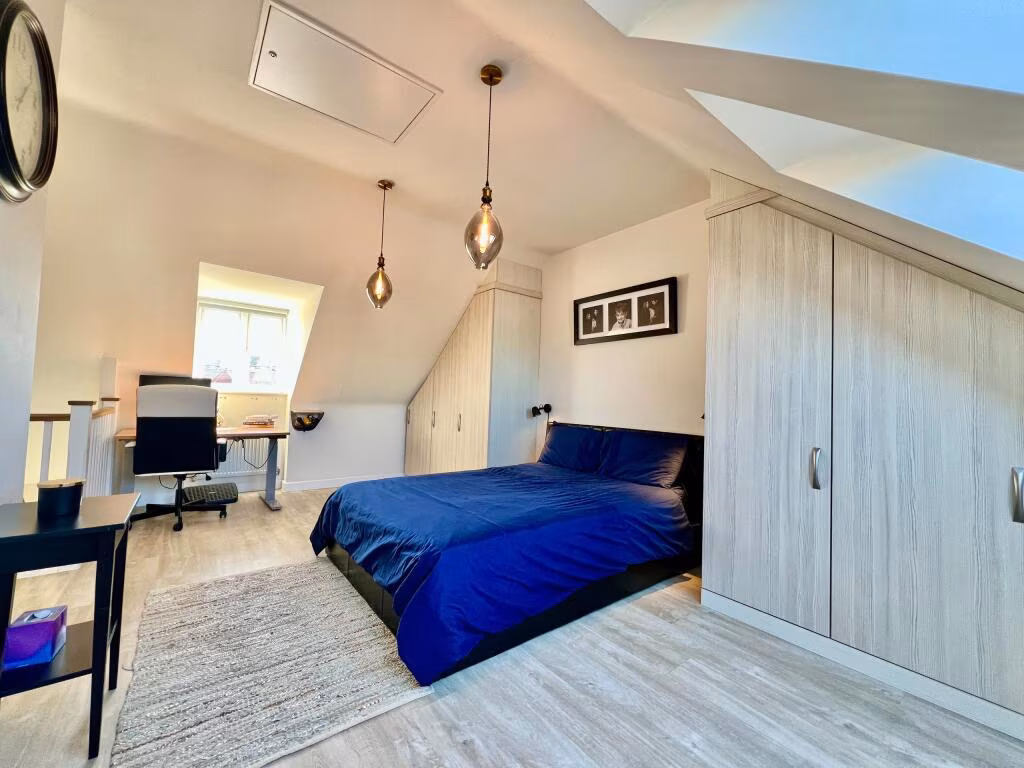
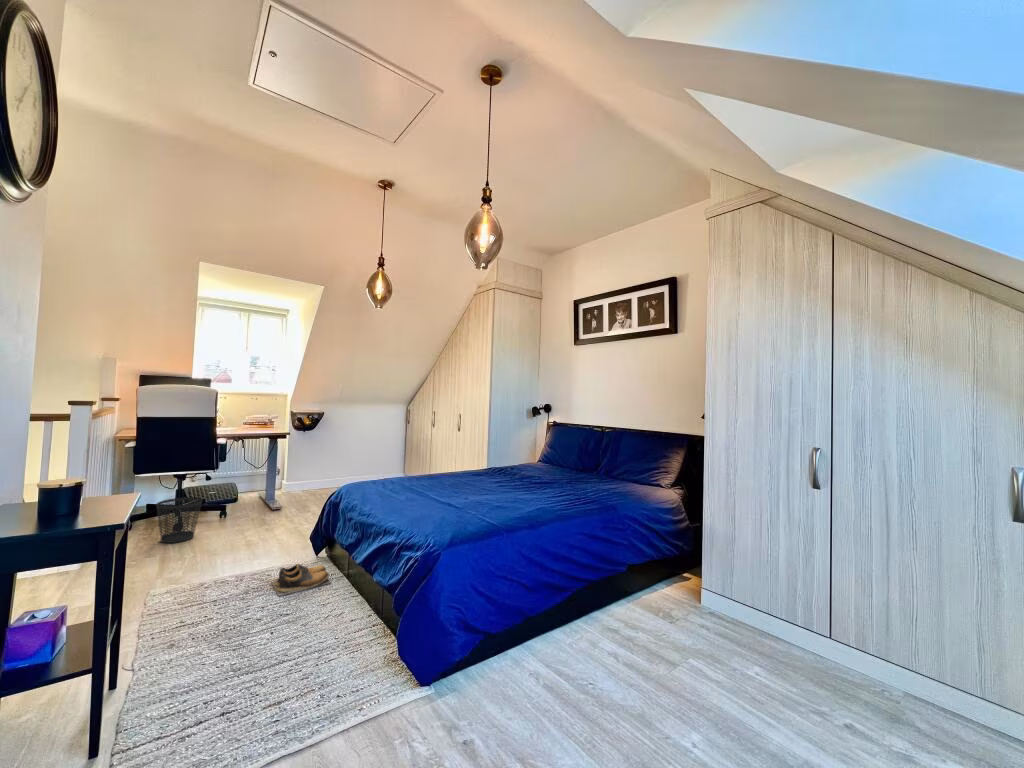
+ wastebasket [155,496,203,544]
+ shoes [270,563,333,597]
